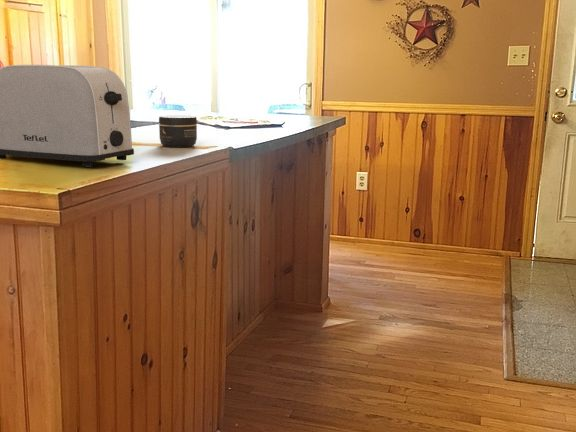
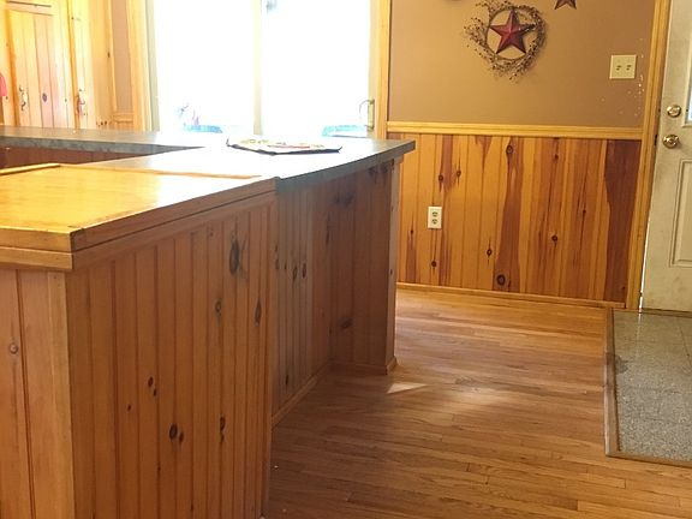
- jar [158,114,198,148]
- toaster [0,64,135,168]
